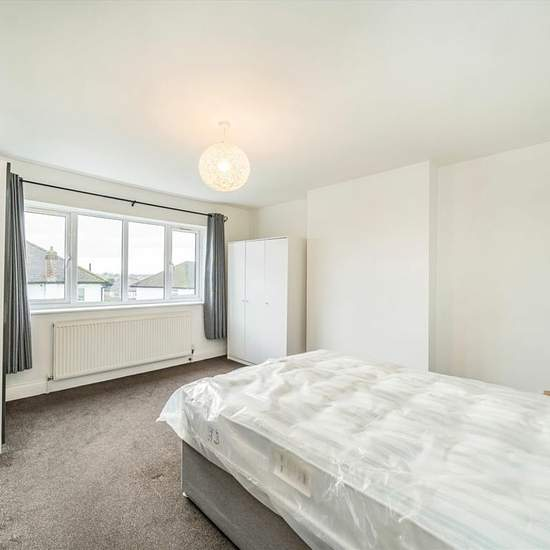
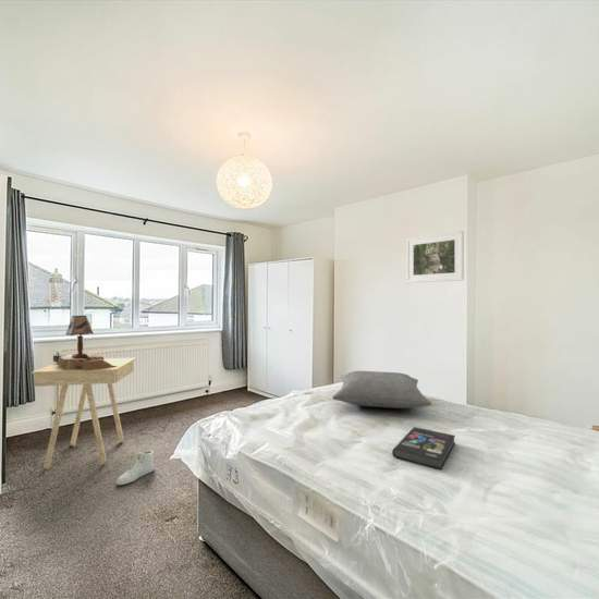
+ side table [30,357,137,470]
+ pillow [331,370,432,409]
+ book [391,426,456,470]
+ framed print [405,230,465,284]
+ table lamp [52,315,118,370]
+ sneaker [115,450,156,486]
